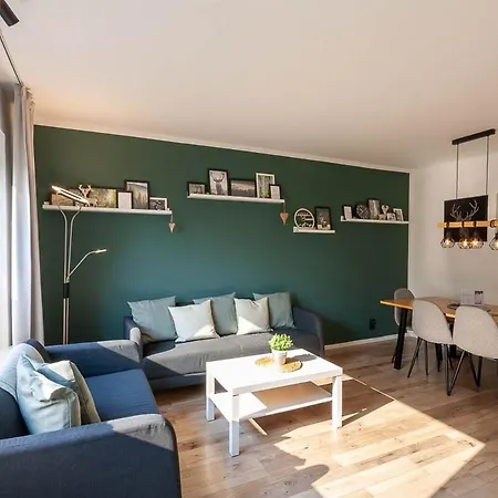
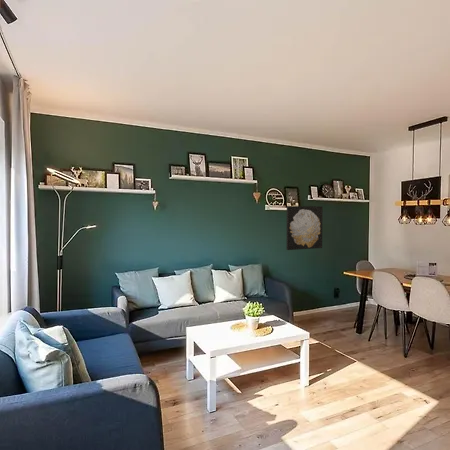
+ wall art [286,205,324,251]
